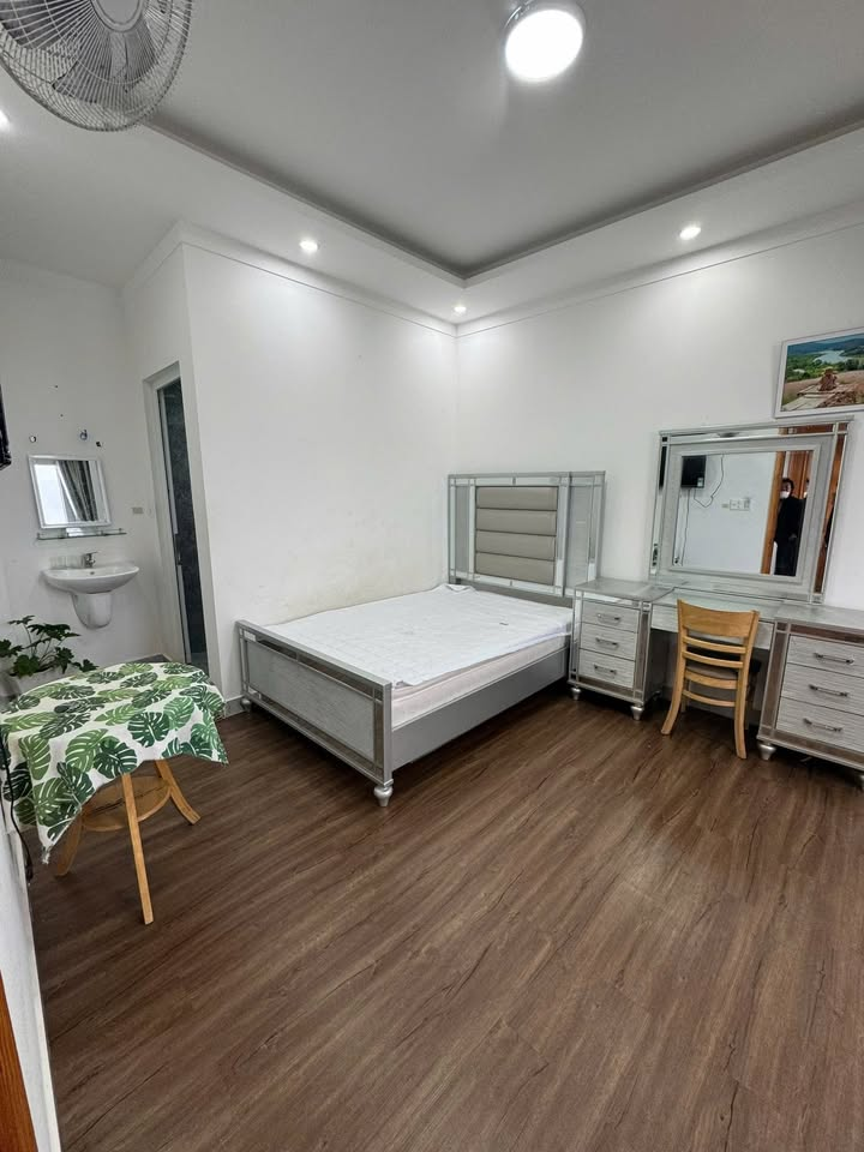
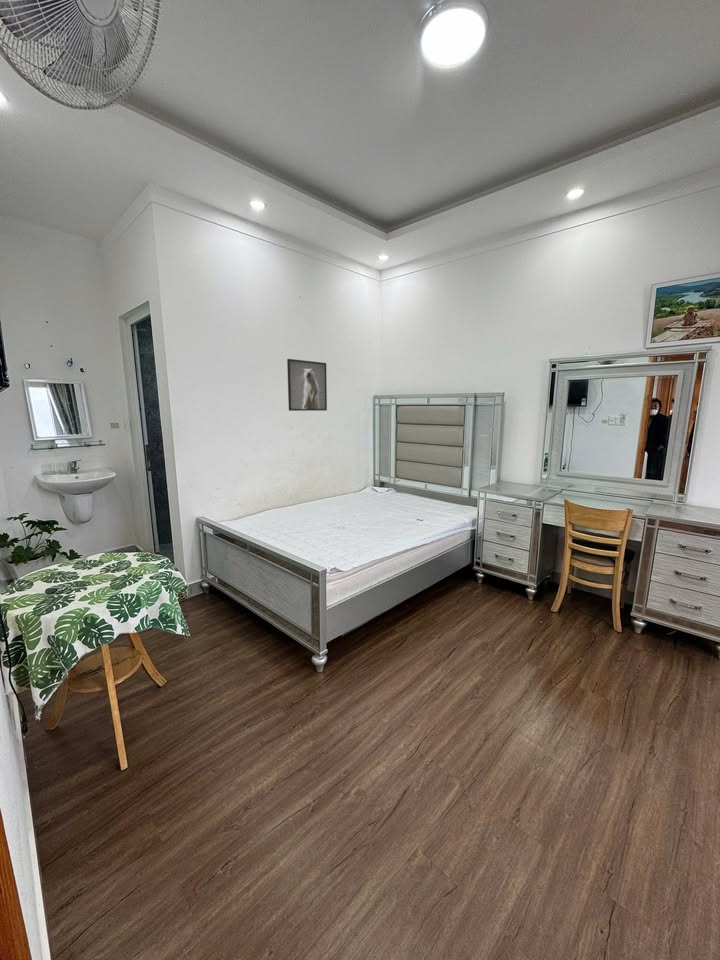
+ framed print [286,358,328,412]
